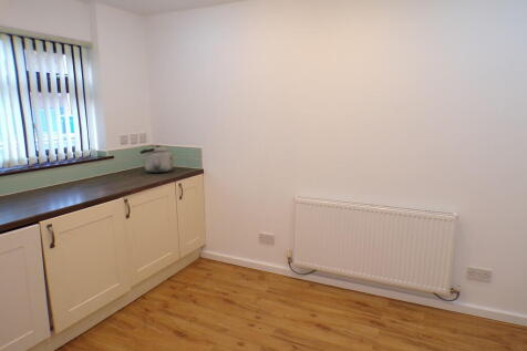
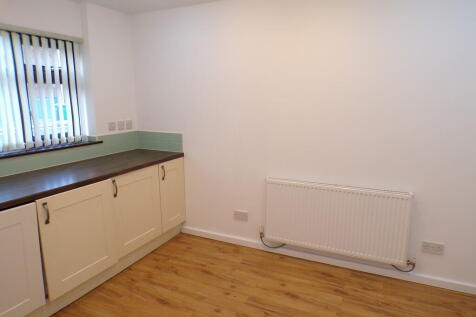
- kettle [140,144,174,174]
